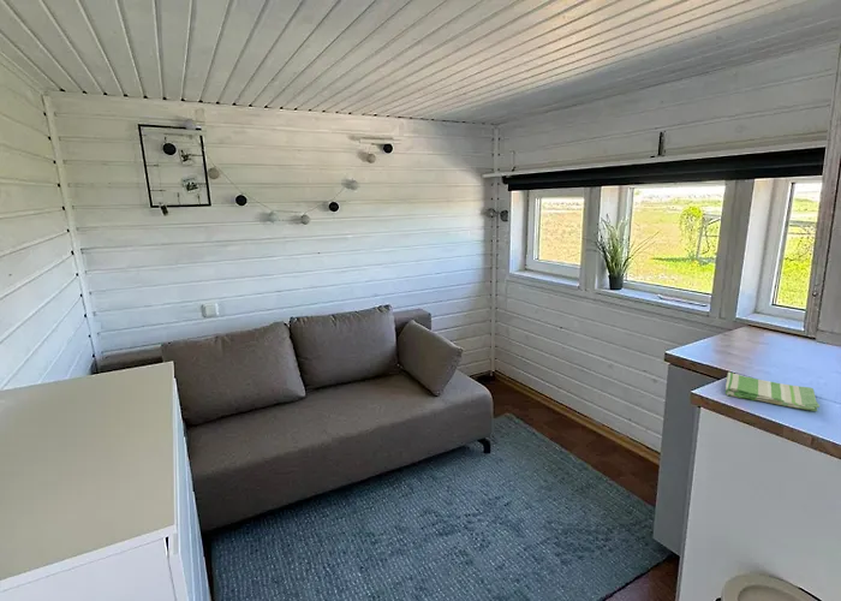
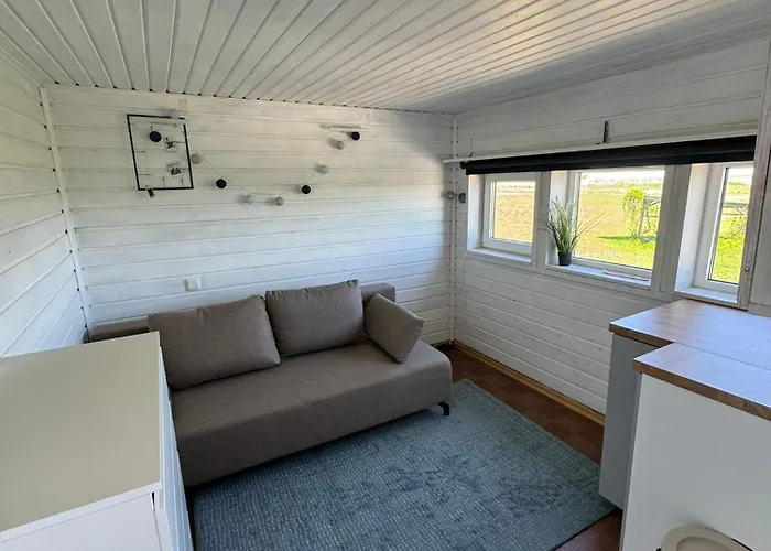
- dish towel [724,371,821,412]
